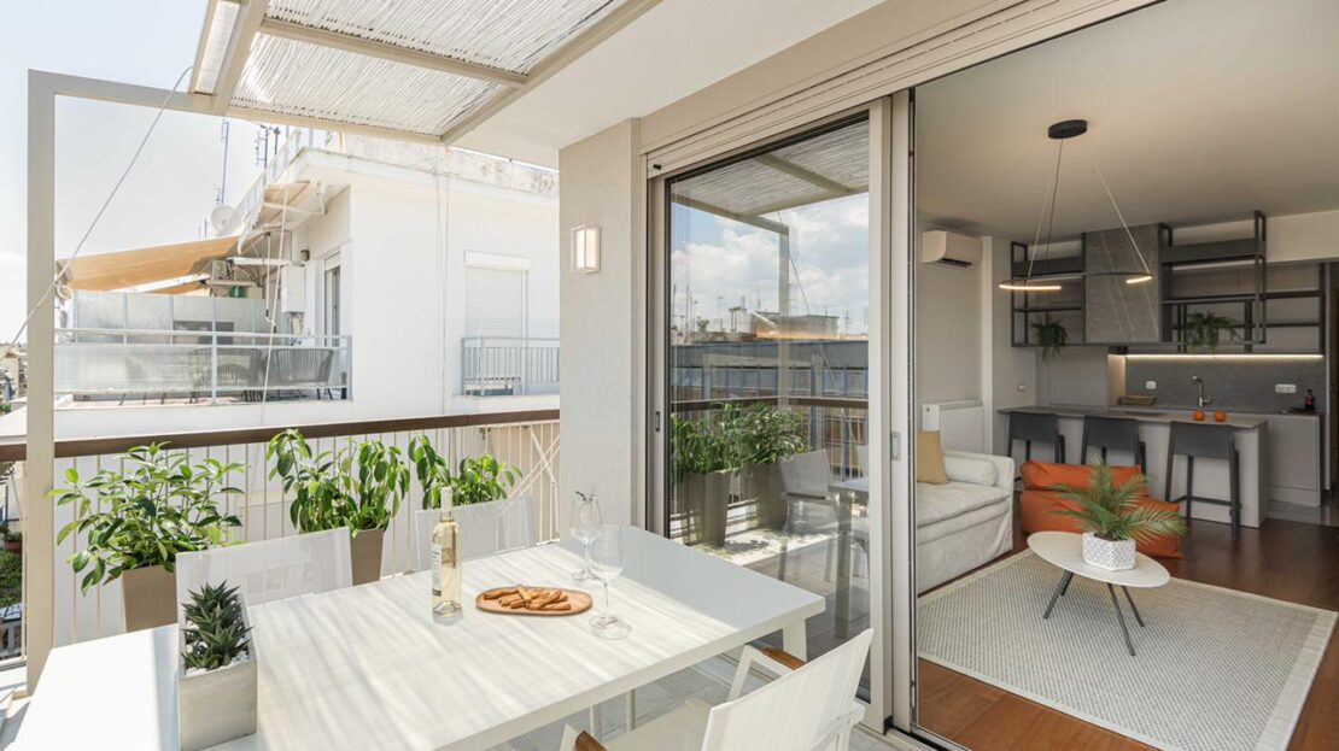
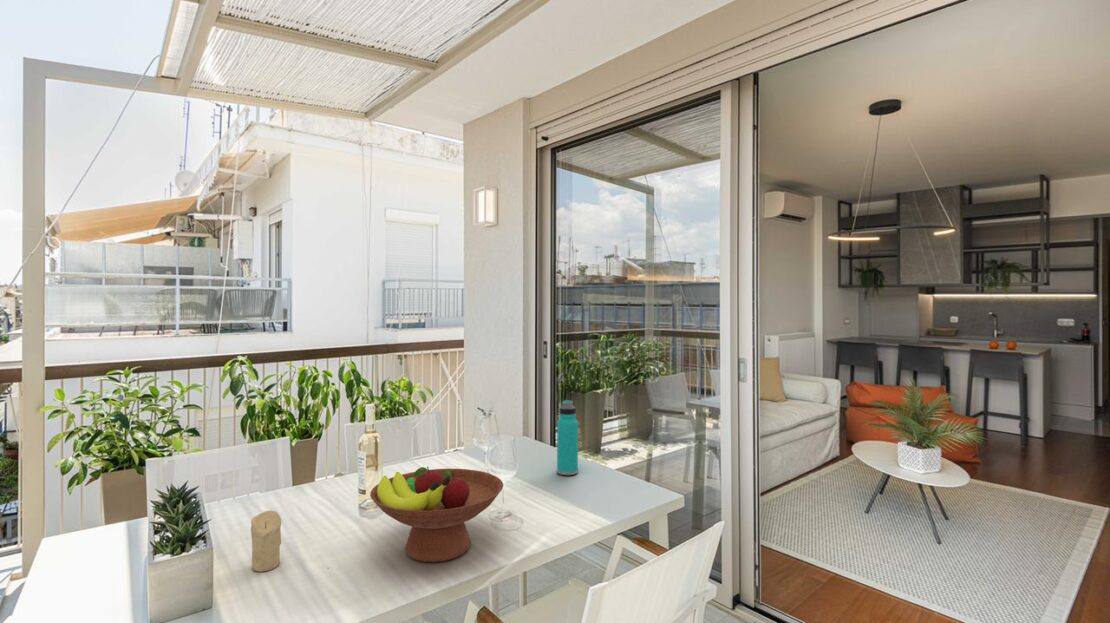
+ fruit bowl [369,466,504,563]
+ candle [250,510,282,573]
+ water bottle [556,399,579,476]
